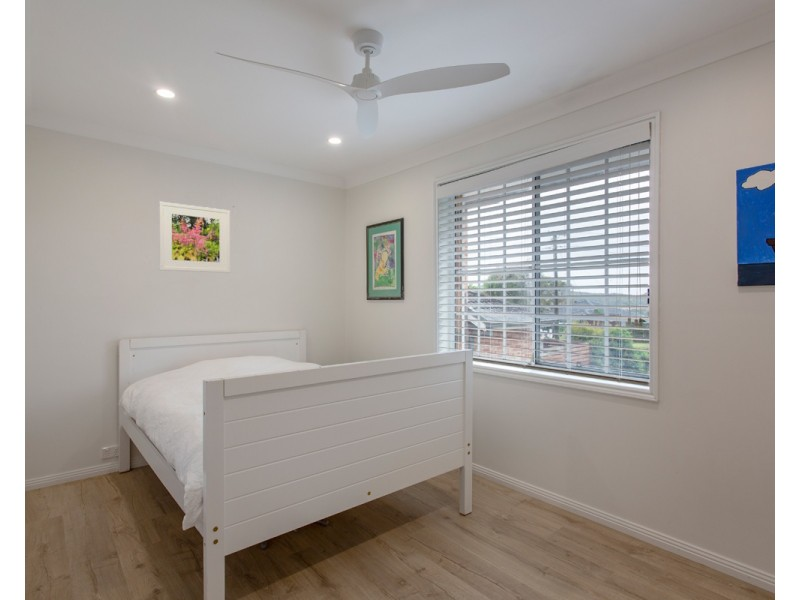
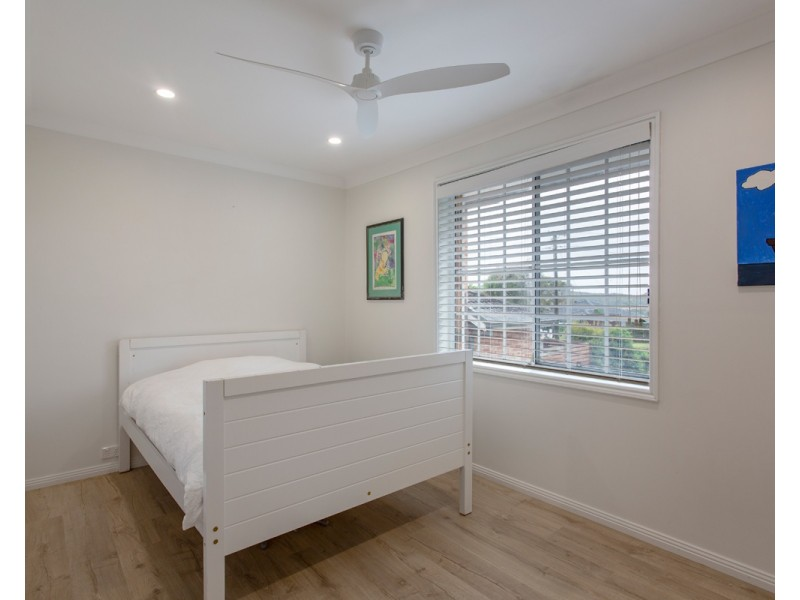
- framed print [158,201,231,274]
